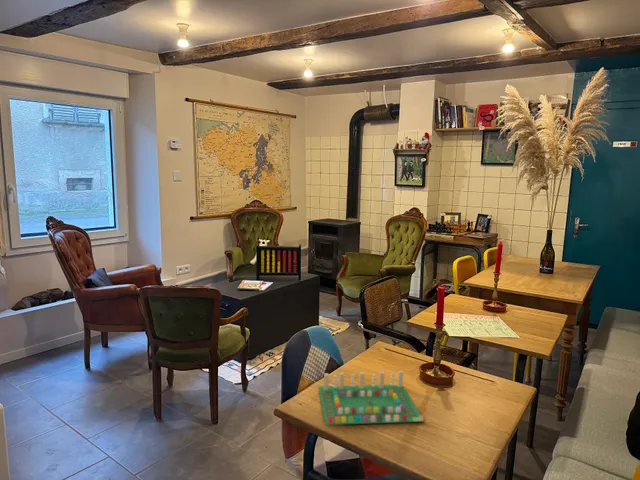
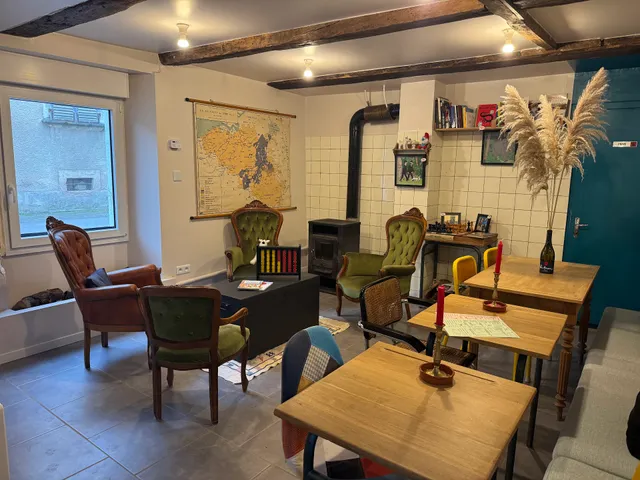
- board game [317,370,425,426]
